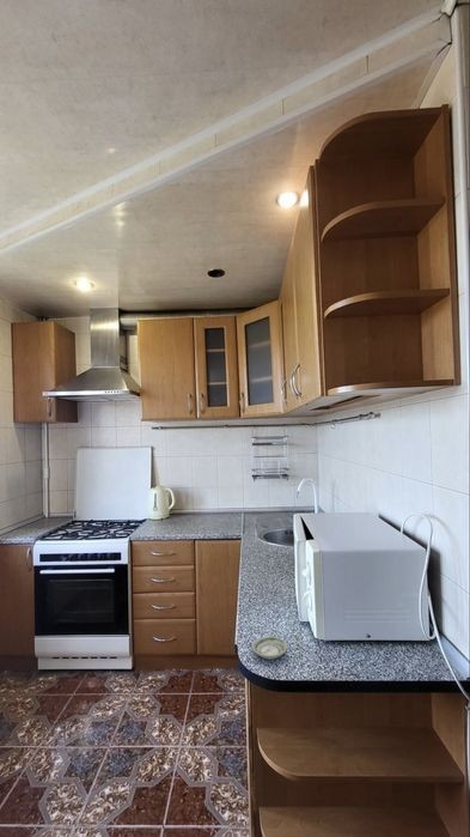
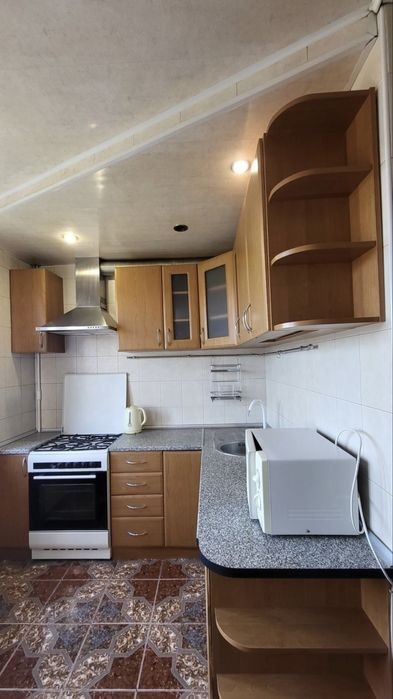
- saucer [251,636,288,661]
